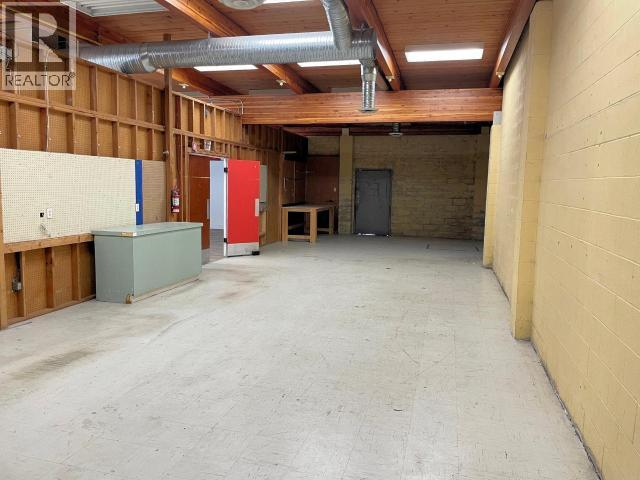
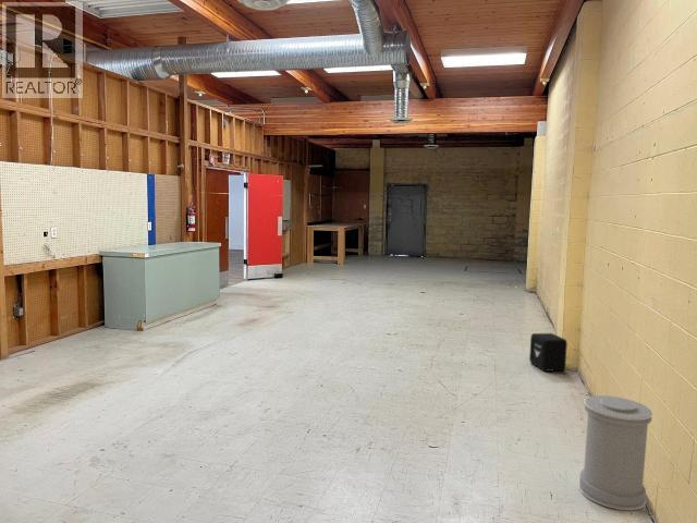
+ trash can [577,394,655,511]
+ air purifier [528,332,568,373]
